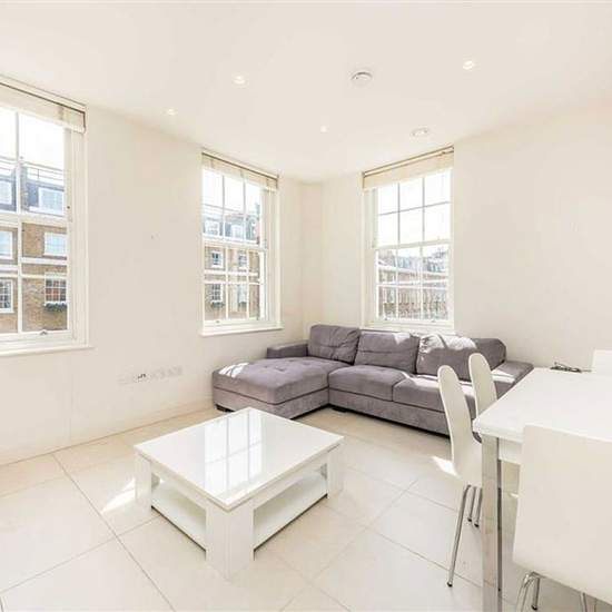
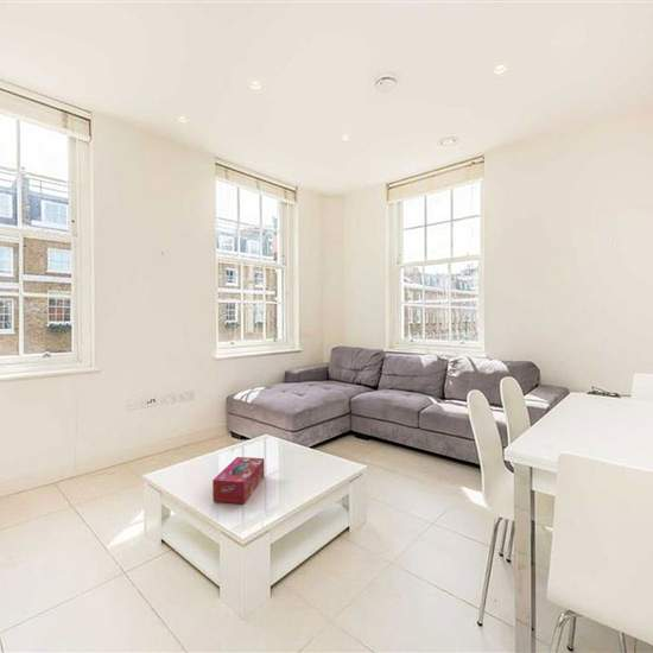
+ tissue box [211,456,266,505]
